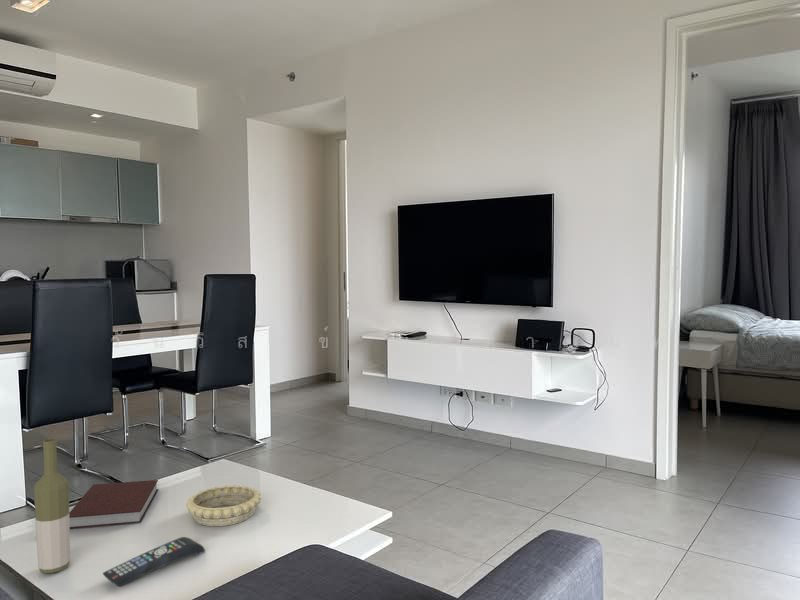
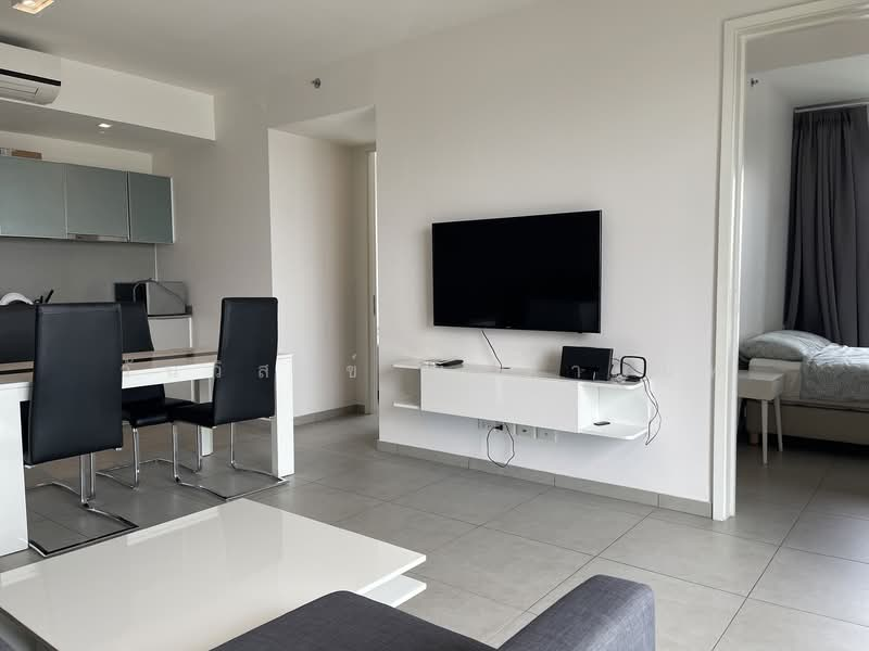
- remote control [102,536,206,587]
- bottle [33,438,71,574]
- decorative bowl [185,484,262,527]
- notebook [69,479,159,529]
